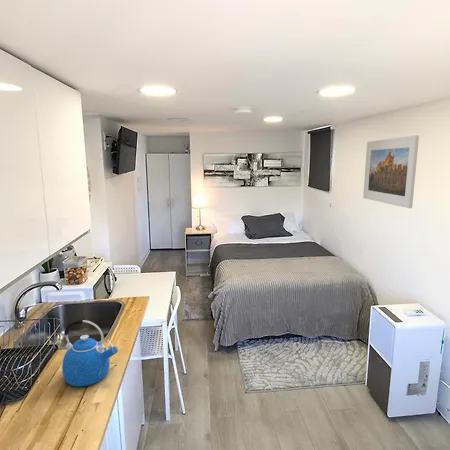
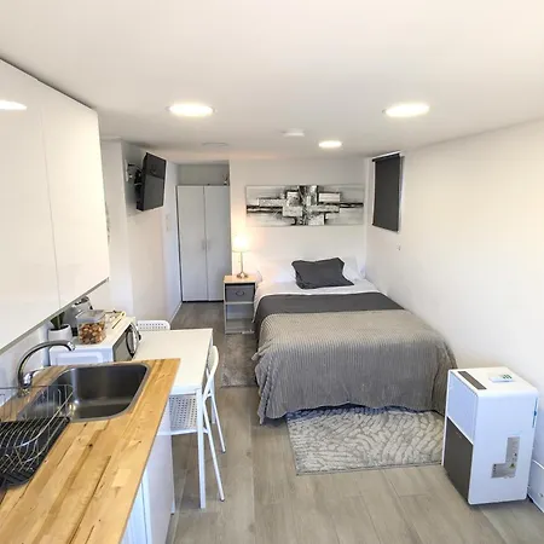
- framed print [362,134,420,209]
- kettle [61,317,119,387]
